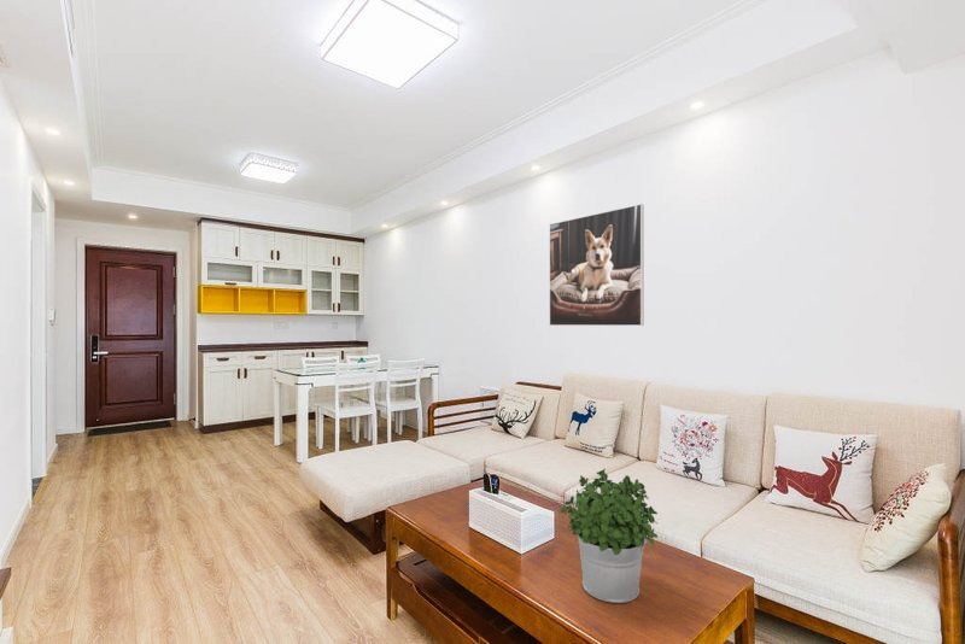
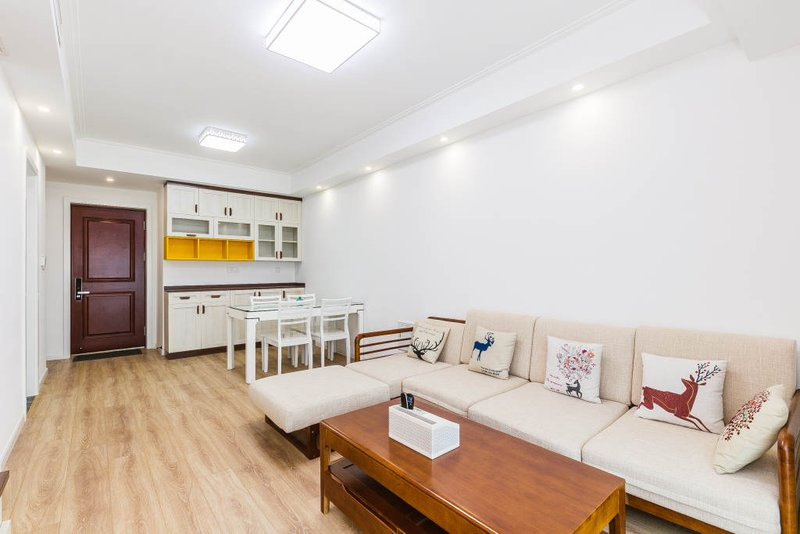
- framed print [549,203,645,327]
- potted plant [557,468,659,604]
